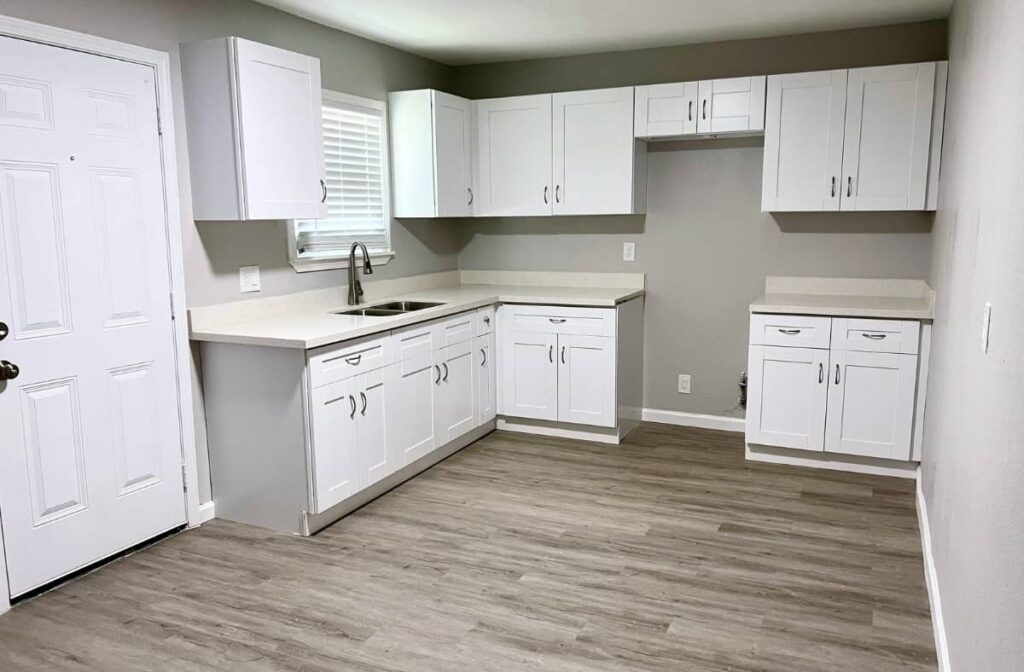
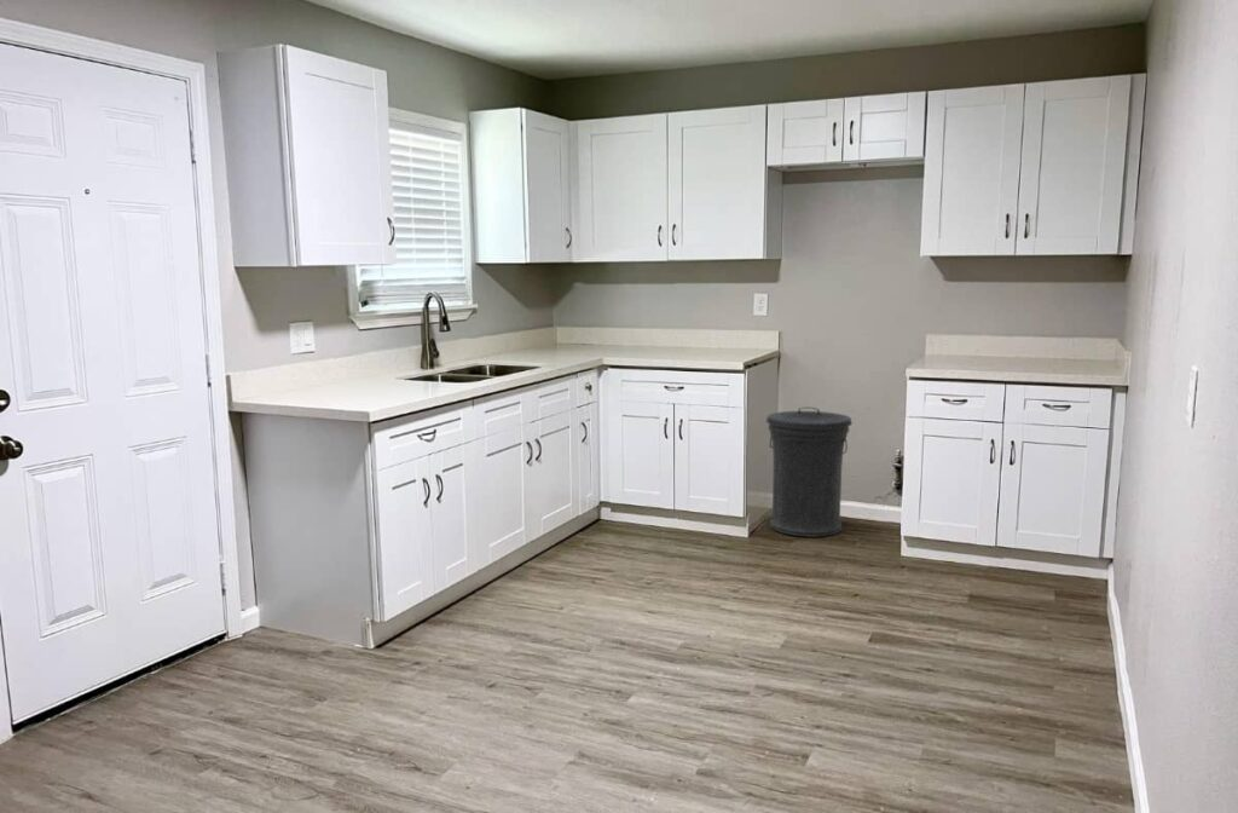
+ trash can [765,406,854,538]
